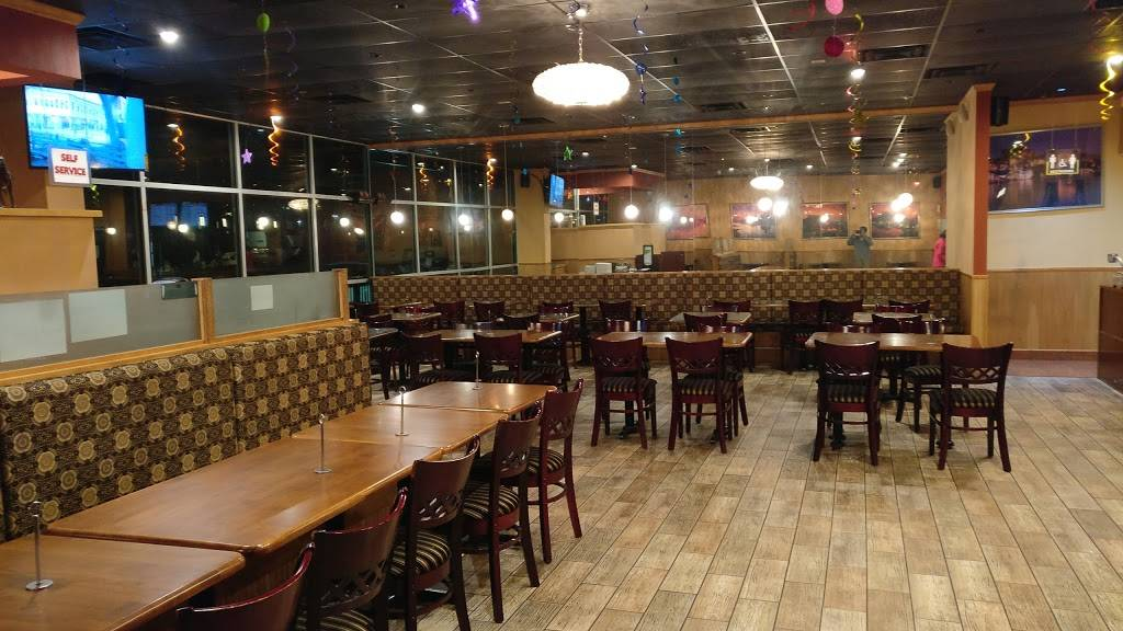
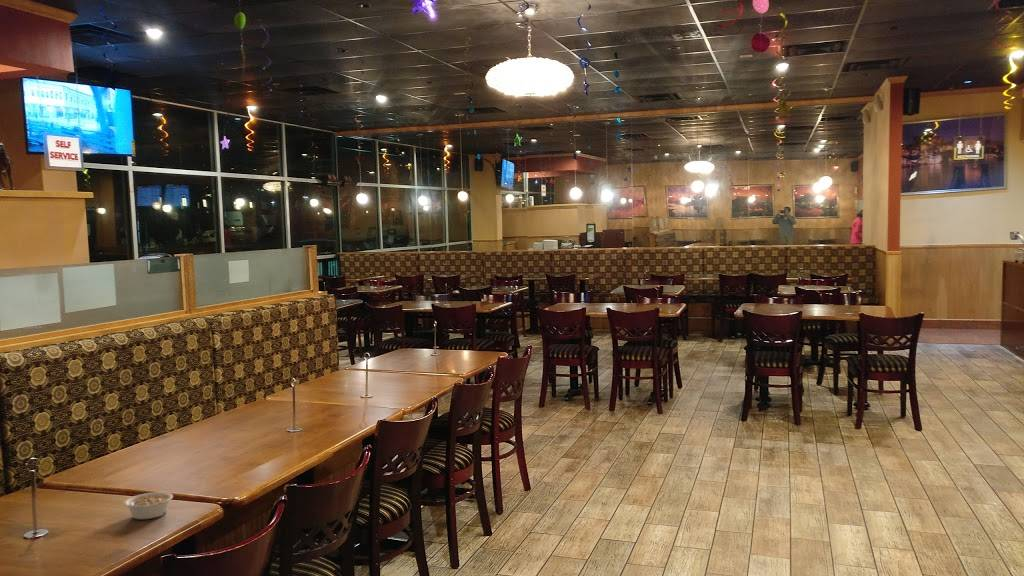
+ legume [123,491,174,520]
